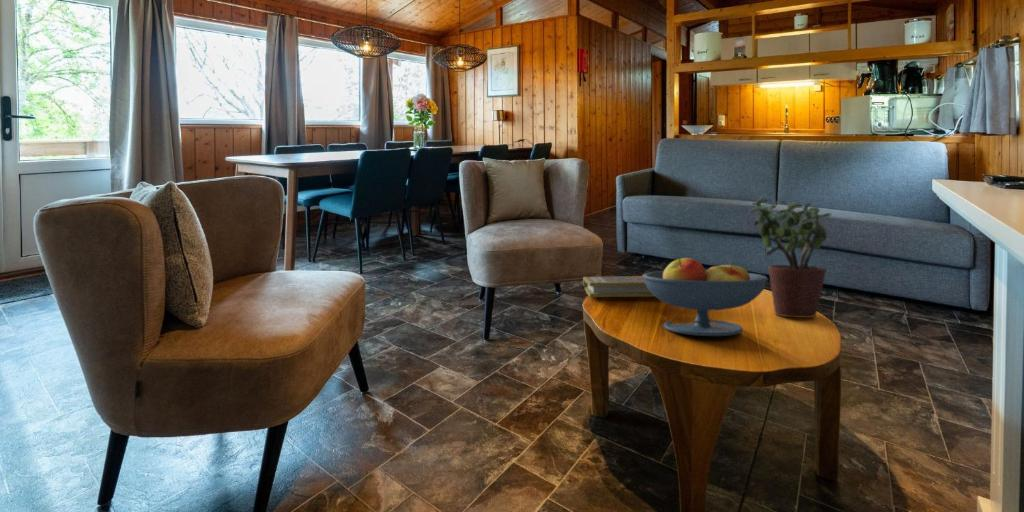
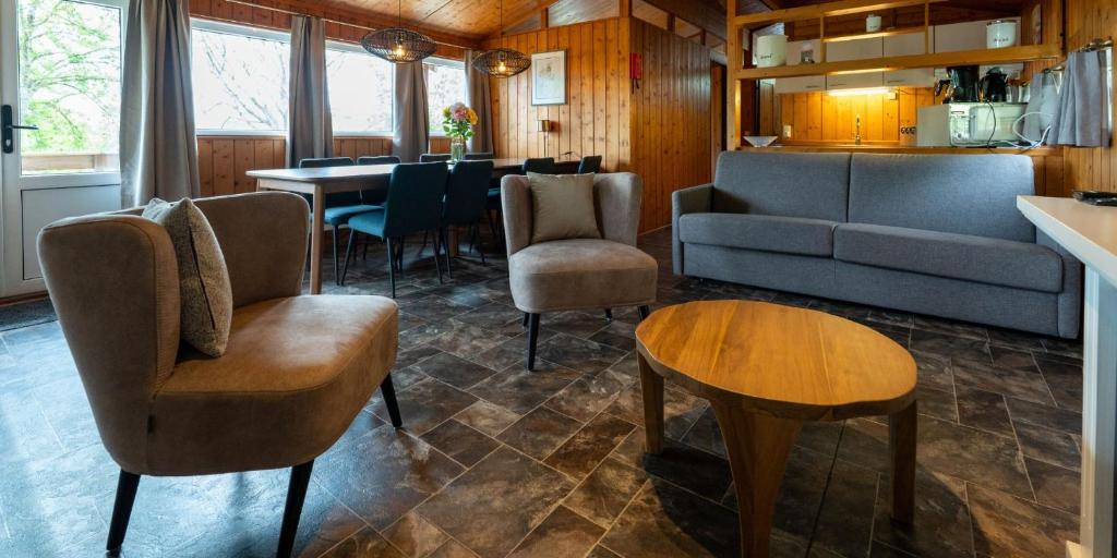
- book [582,275,655,298]
- potted plant [749,195,832,319]
- fruit bowl [642,257,769,337]
